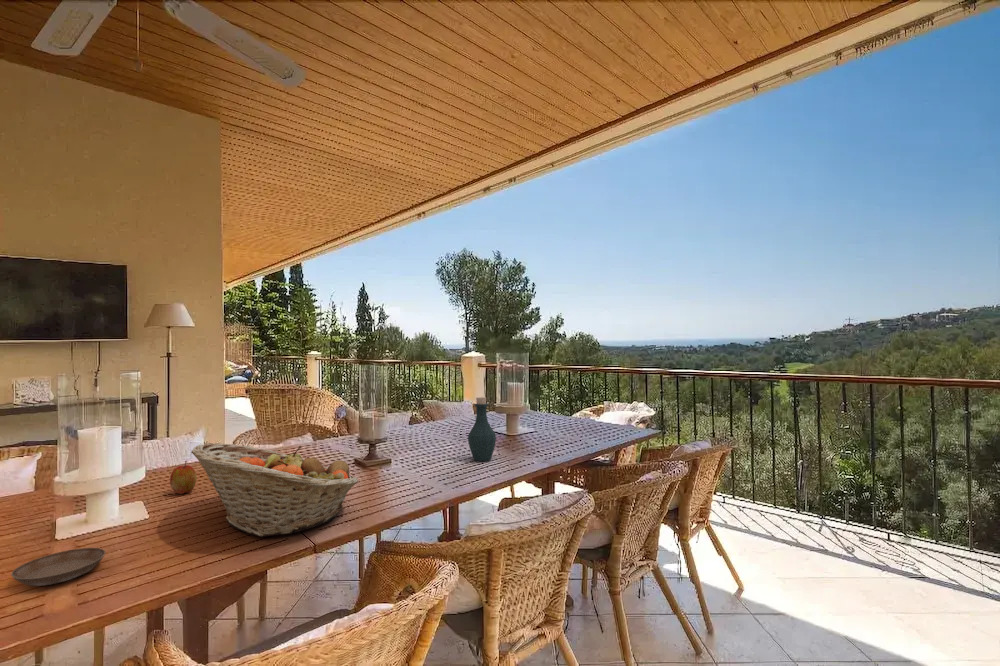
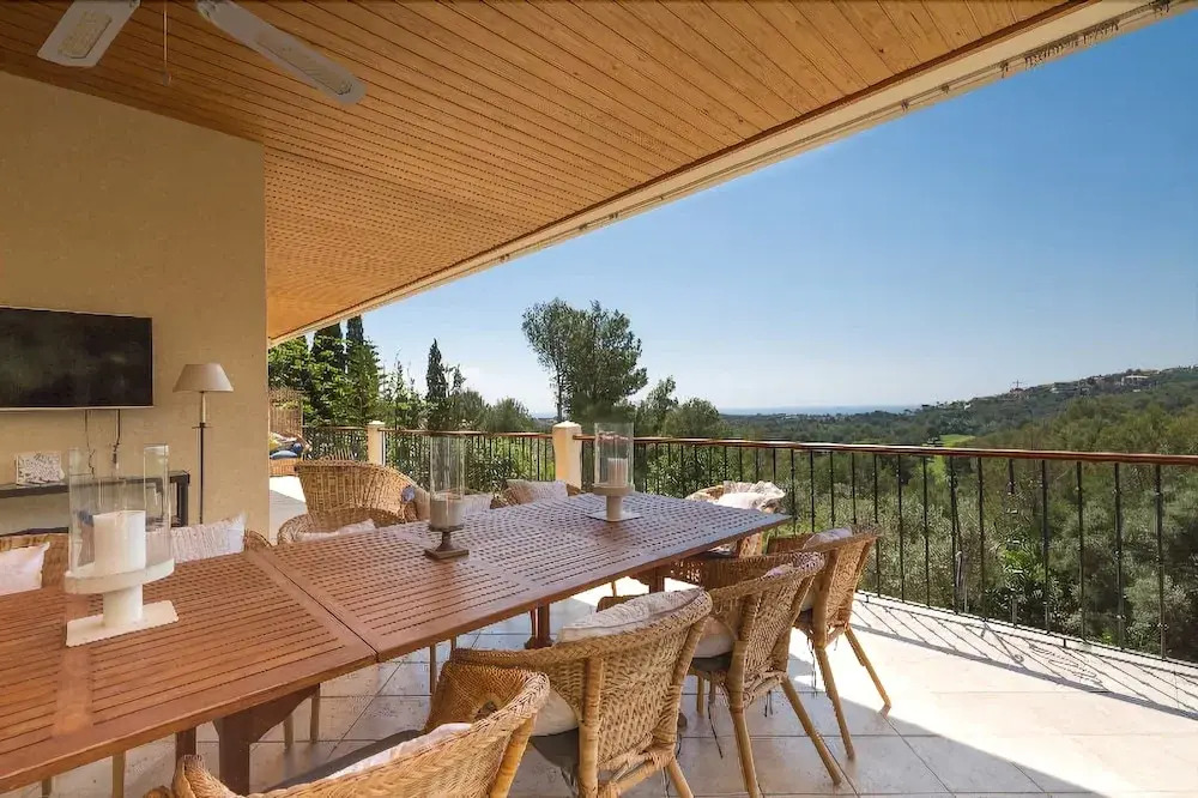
- fruit basket [190,442,359,537]
- apple [169,460,198,495]
- saucer [10,547,106,587]
- bottle [467,396,497,462]
